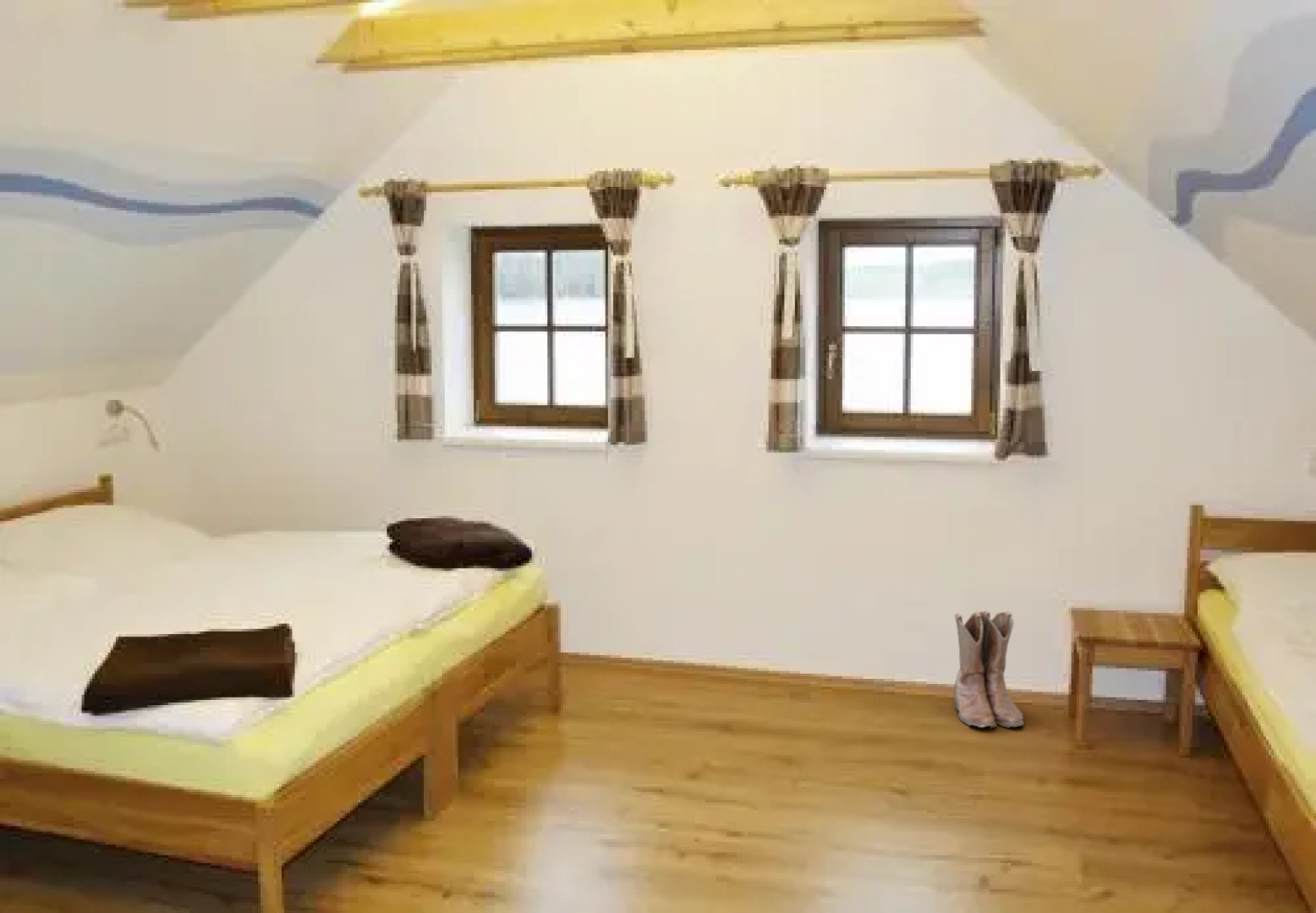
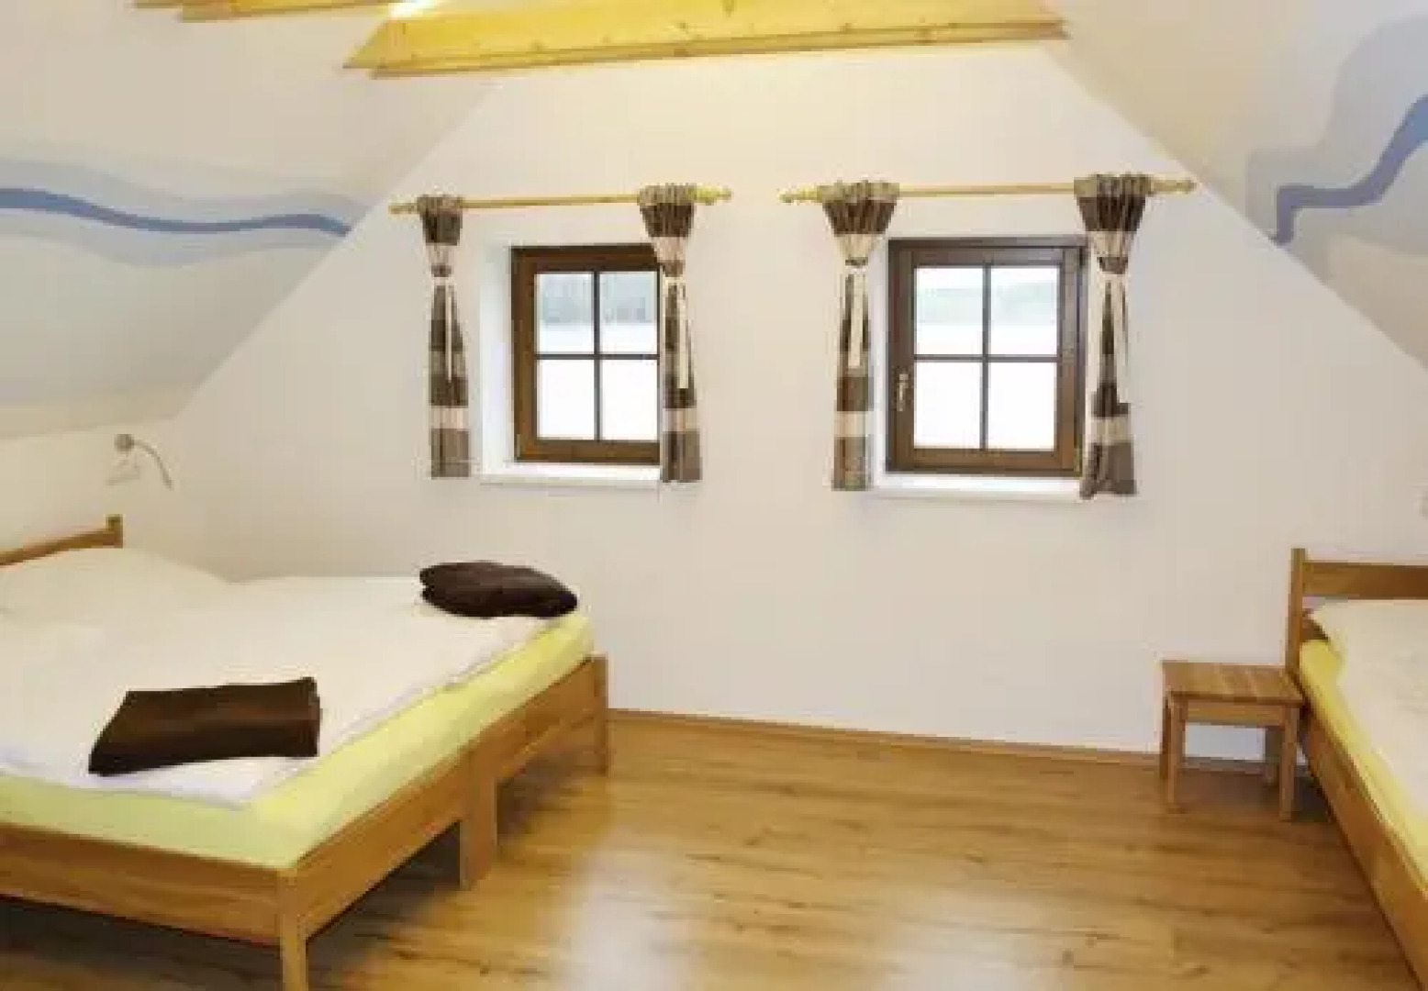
- boots [953,610,1025,730]
